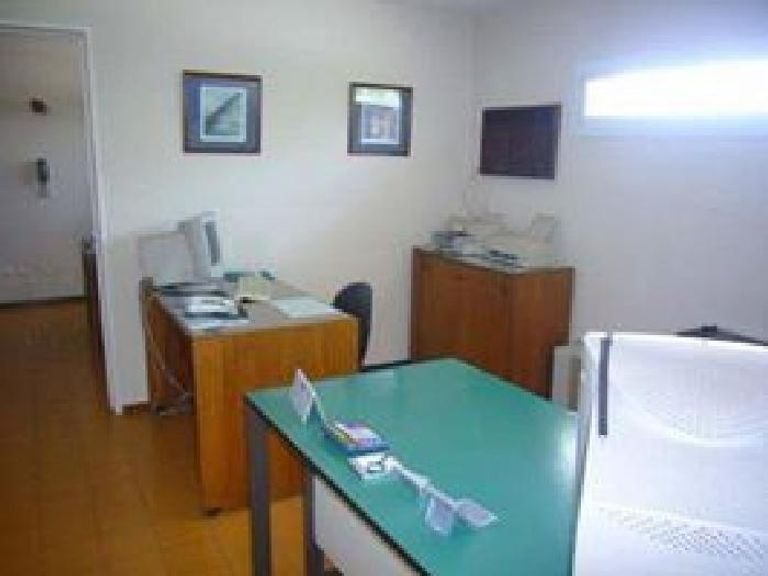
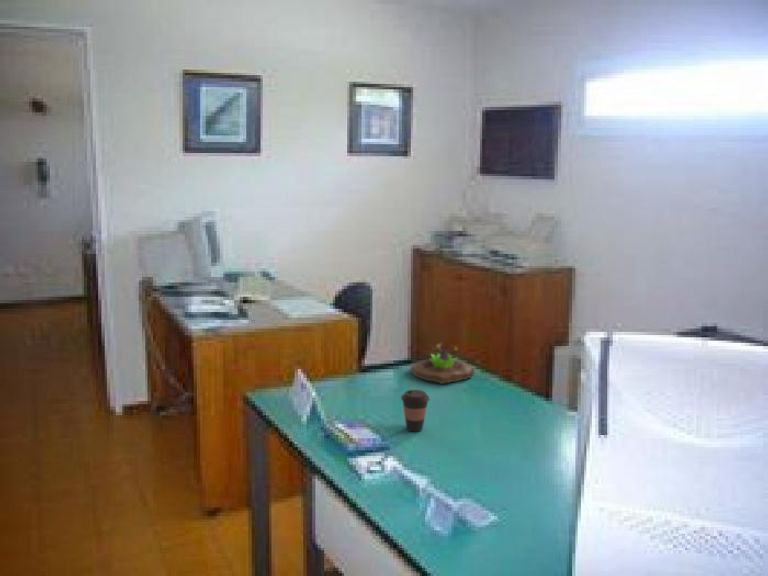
+ coffee cup [400,389,431,432]
+ succulent planter [410,342,476,385]
